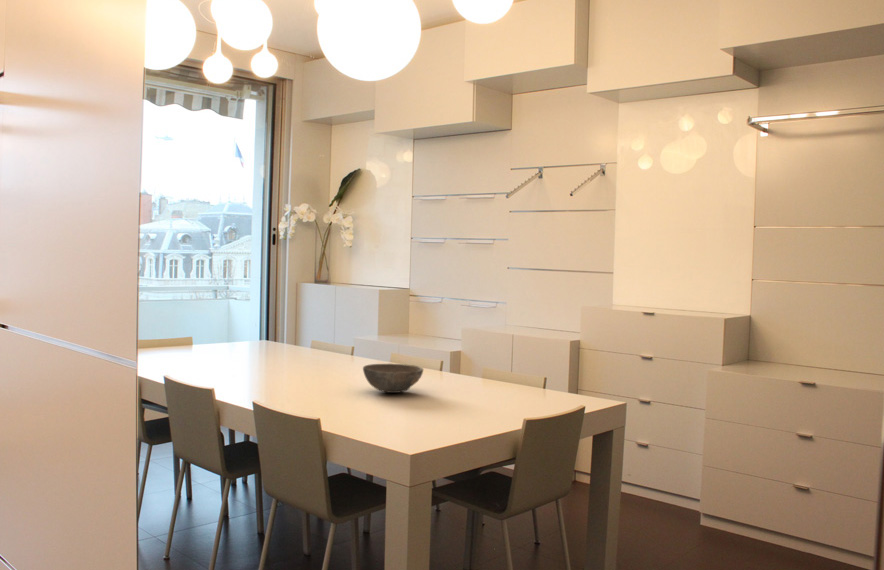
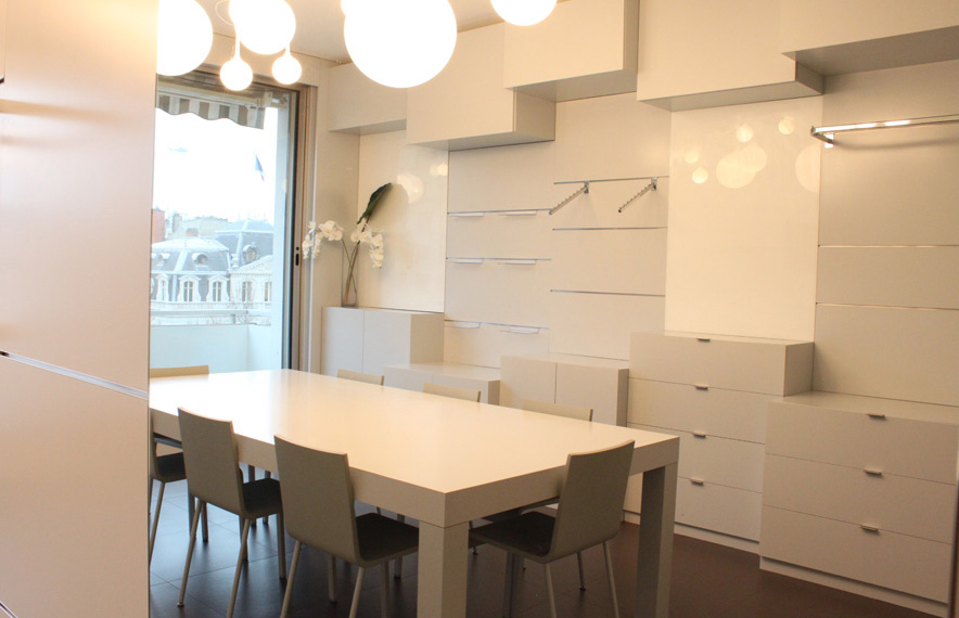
- bowl [362,363,424,394]
